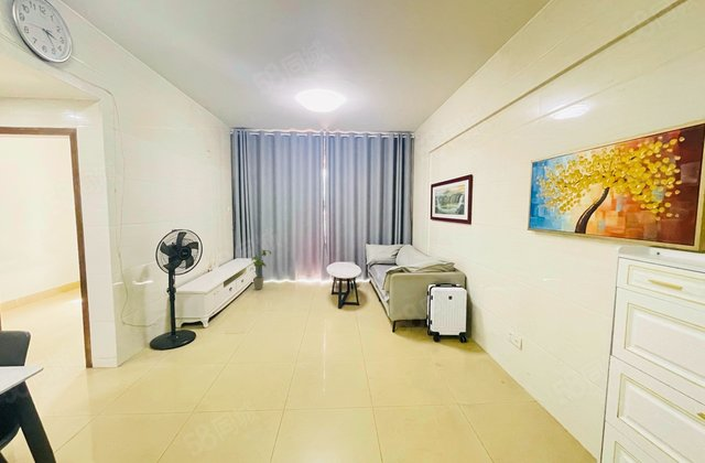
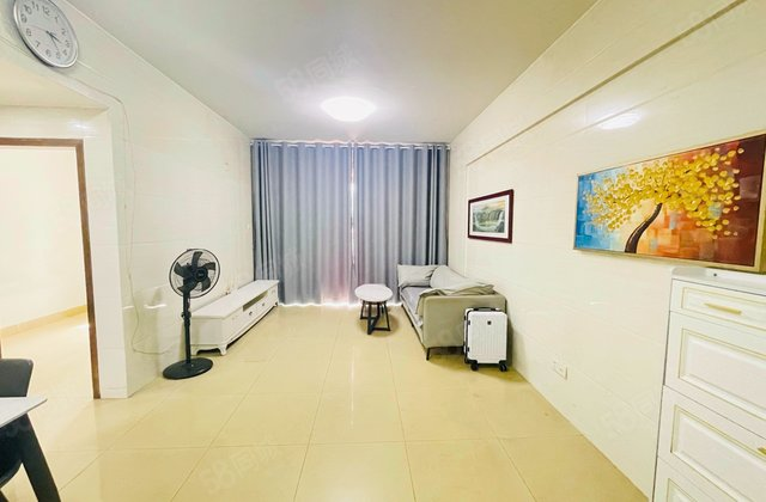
- house plant [250,248,272,291]
